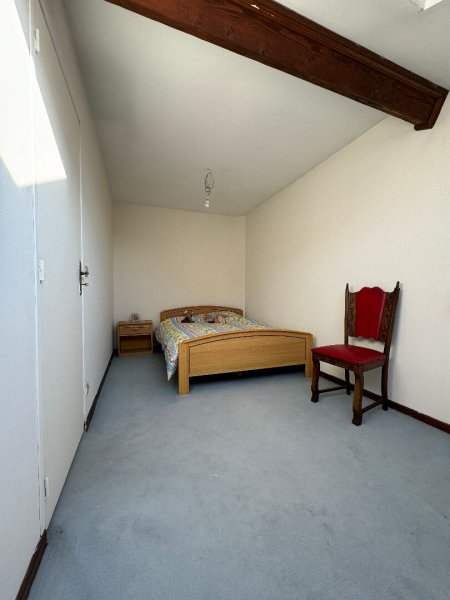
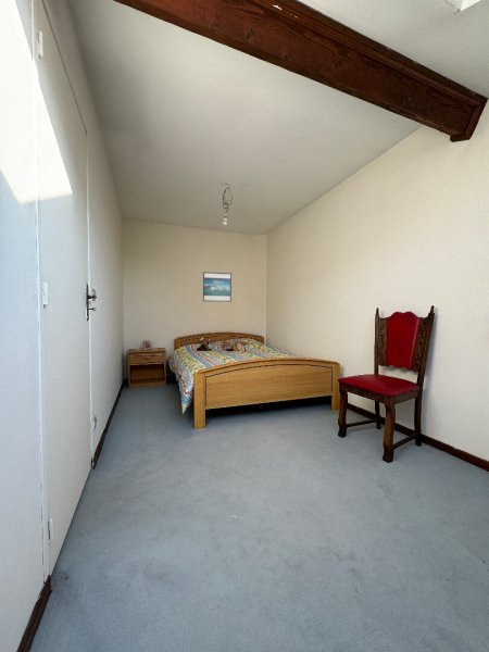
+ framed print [202,271,233,303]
